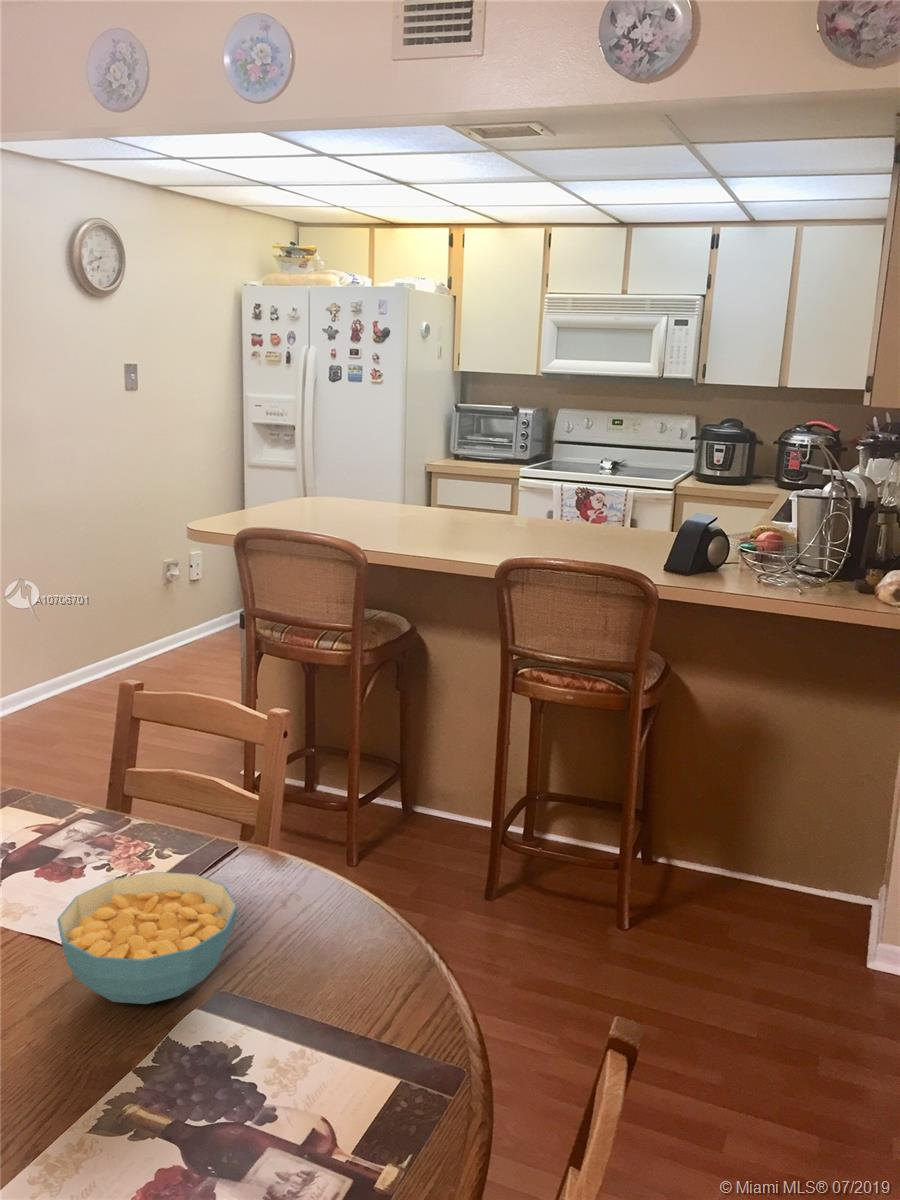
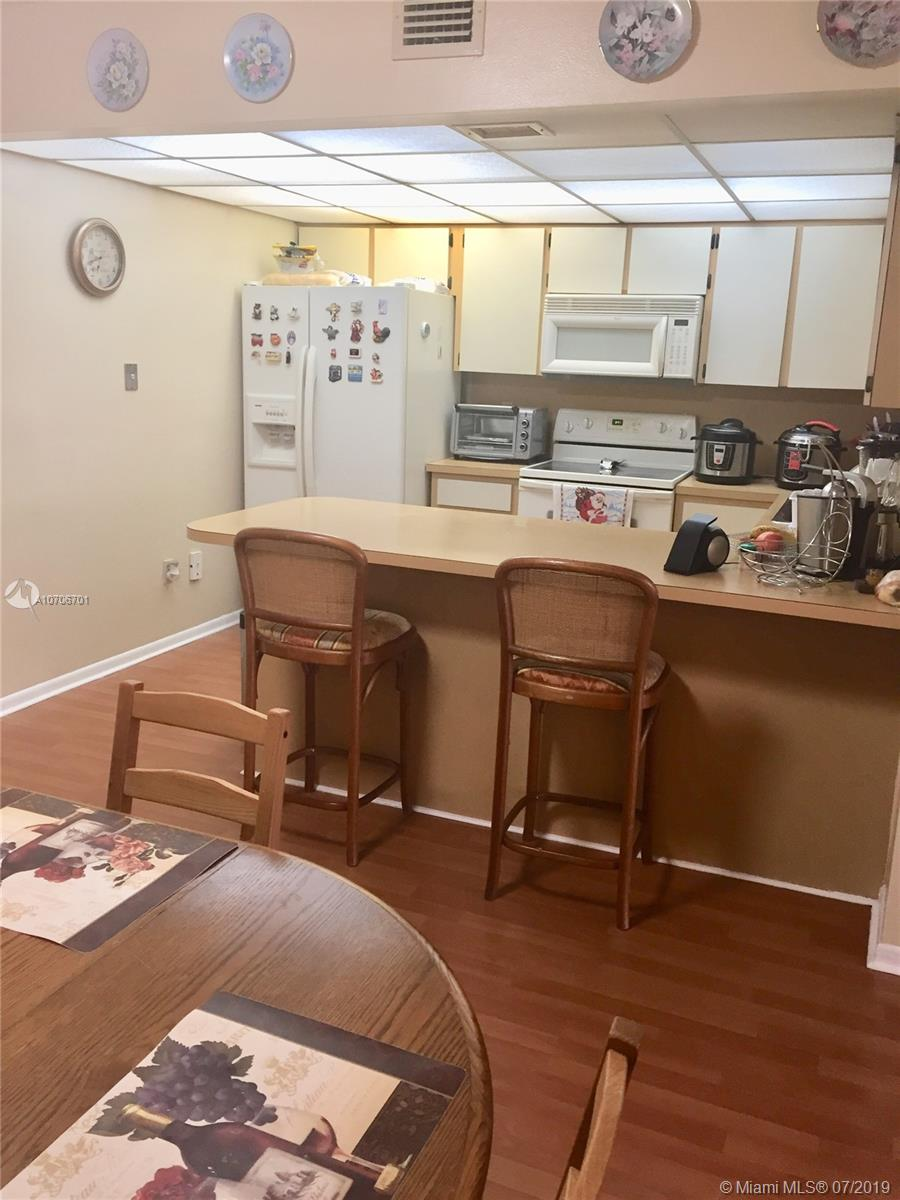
- cereal bowl [56,871,238,1005]
